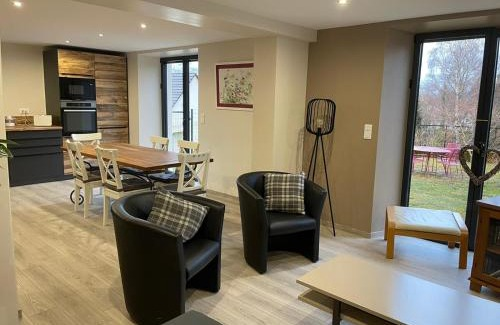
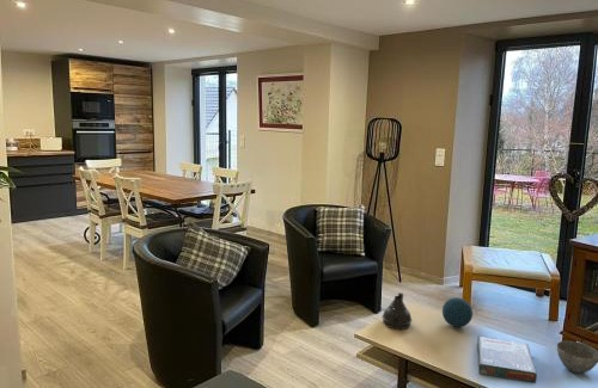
+ teapot [380,291,413,331]
+ bowl [556,340,598,374]
+ decorative orb [441,296,474,328]
+ board game [476,335,538,384]
